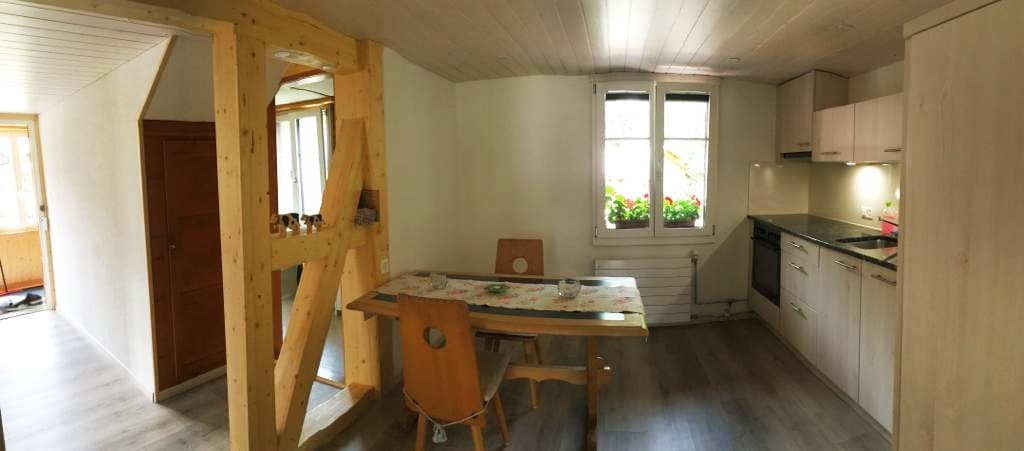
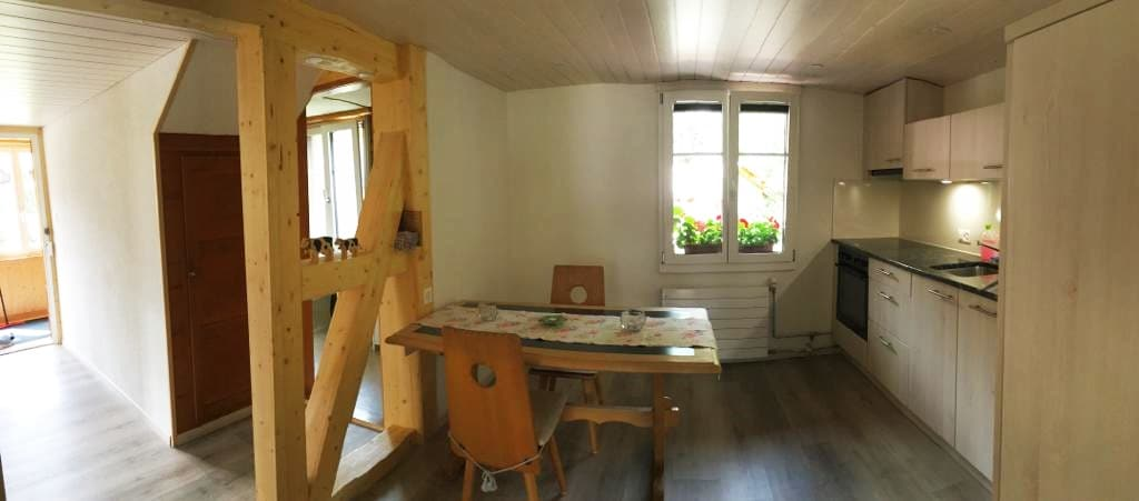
- sneaker [3,292,44,312]
